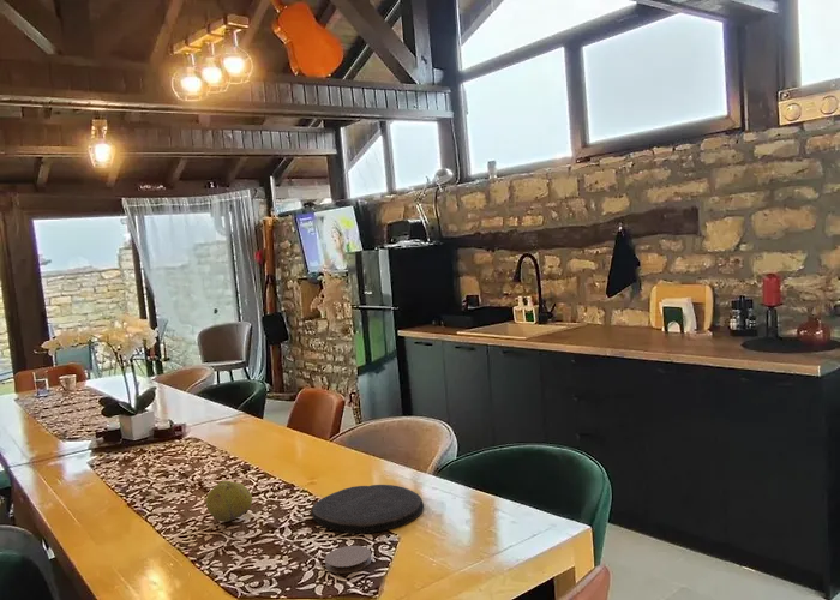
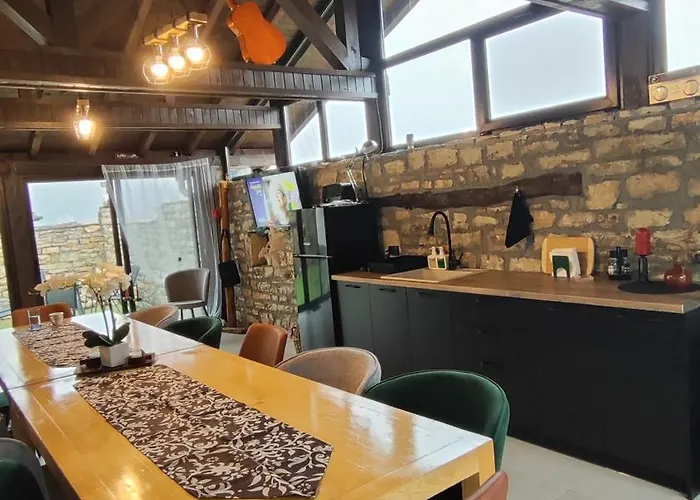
- coaster [324,545,373,575]
- fruit [205,480,253,522]
- plate [311,484,425,534]
